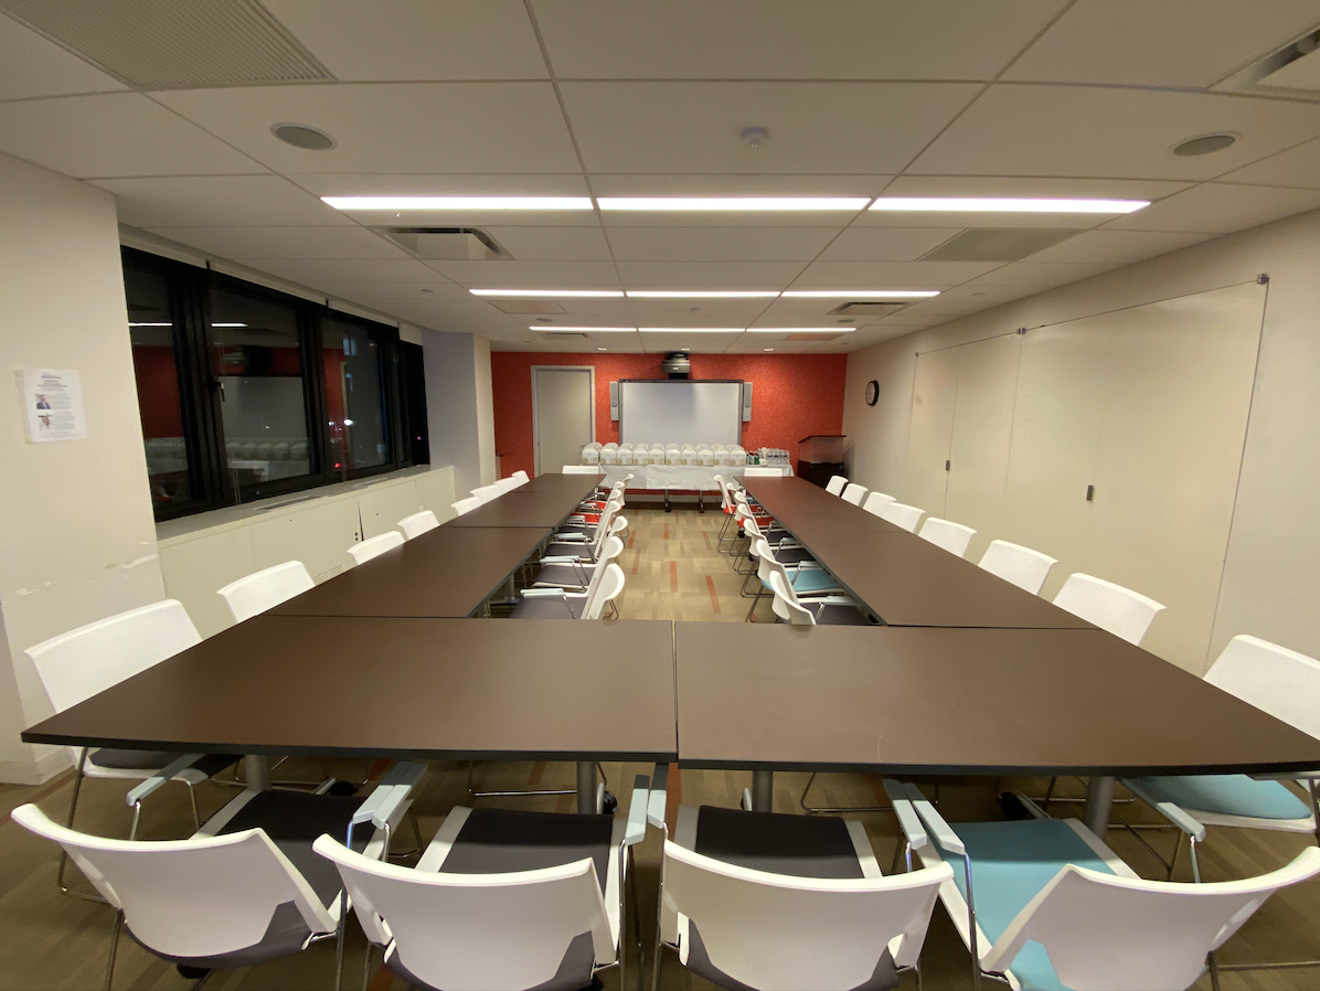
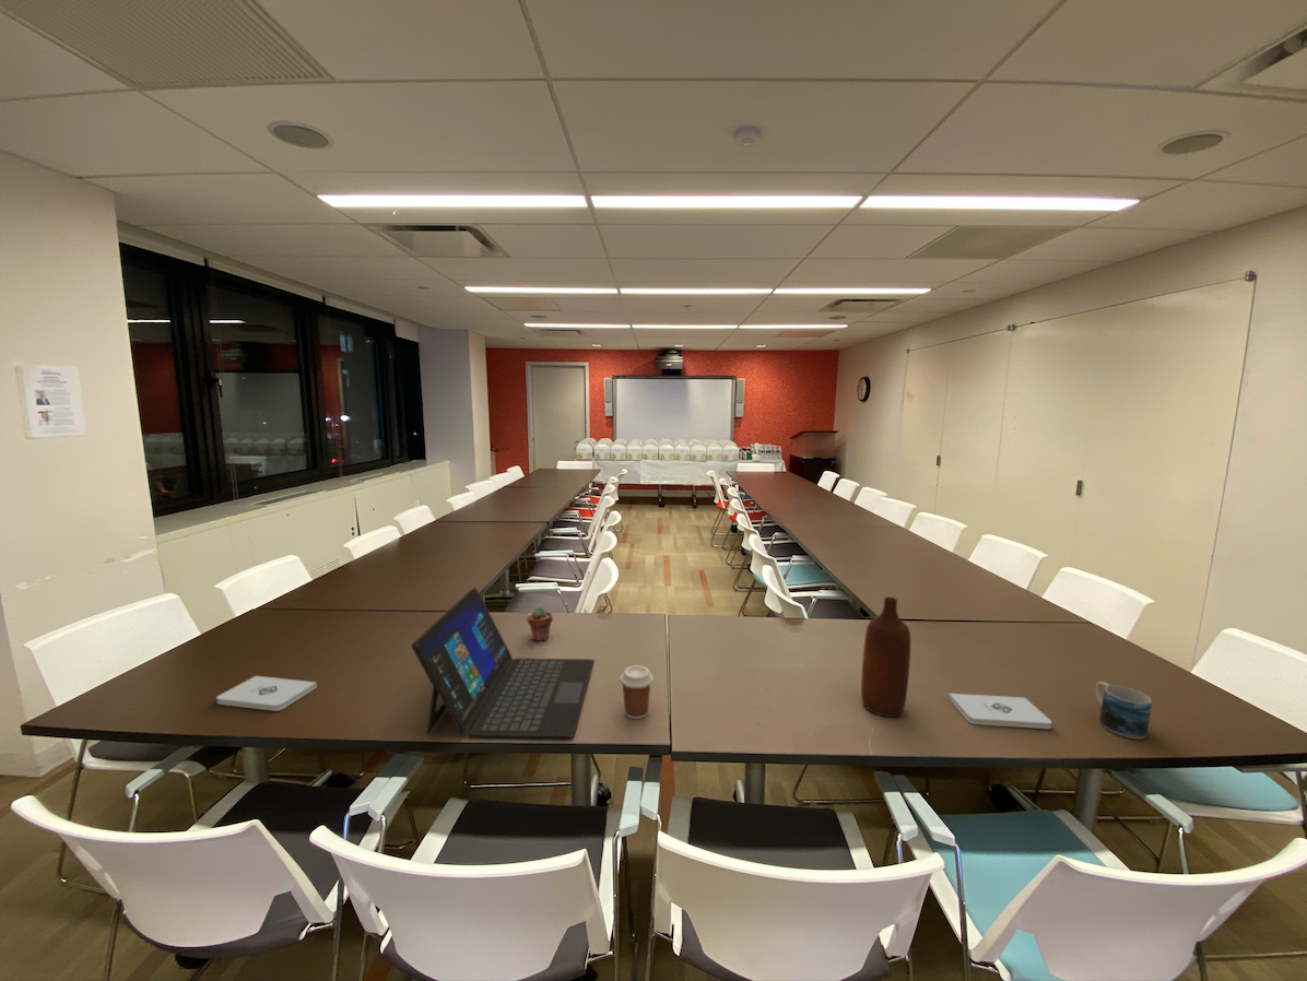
+ coffee cup [619,664,655,720]
+ notepad [215,675,318,712]
+ potted succulent [526,605,554,642]
+ laptop [411,587,596,738]
+ notepad [947,693,1052,730]
+ mug [1095,681,1153,740]
+ bottle [860,596,911,718]
